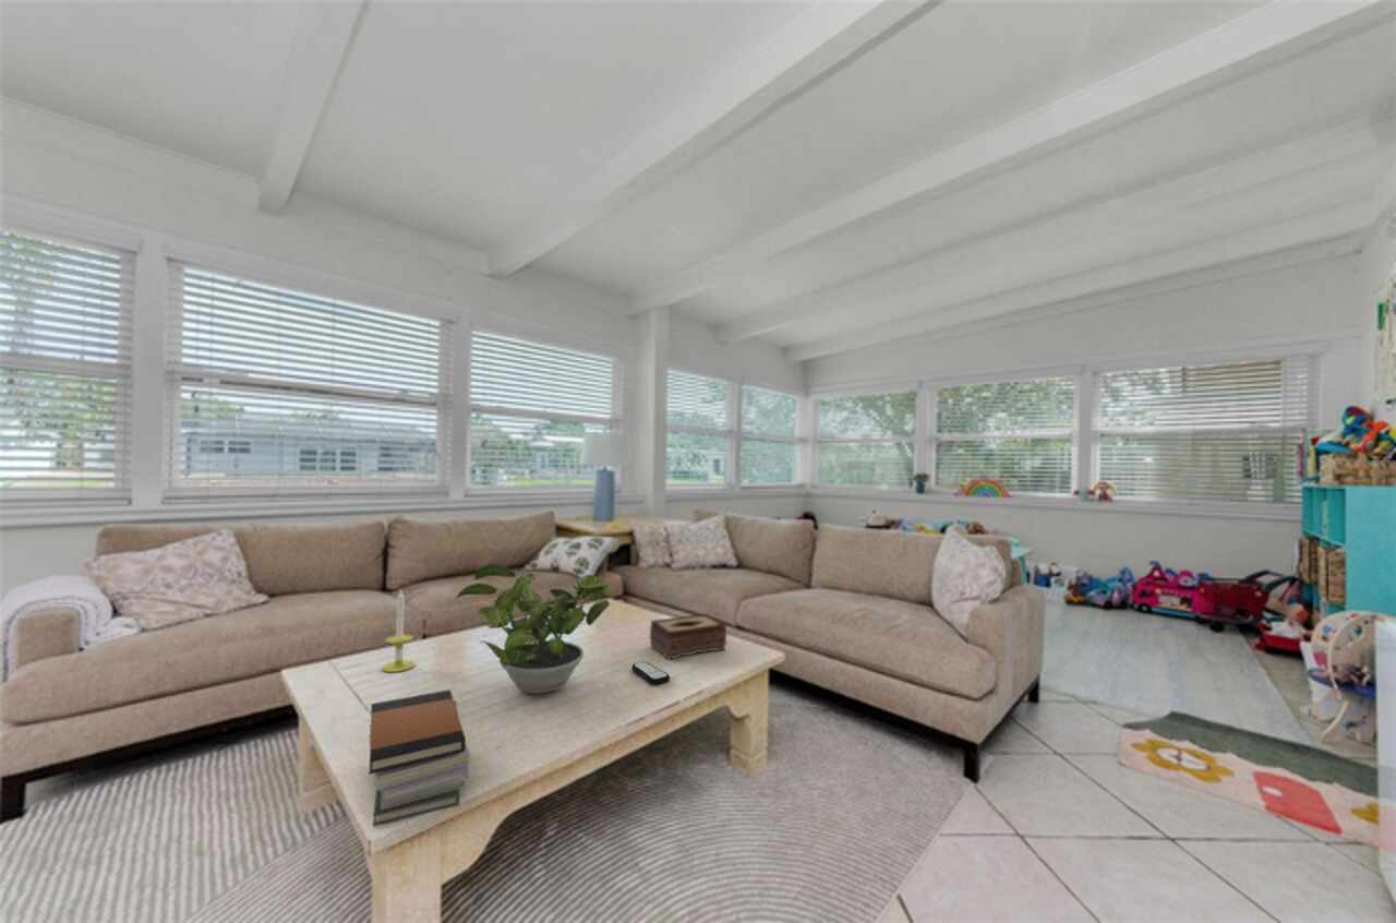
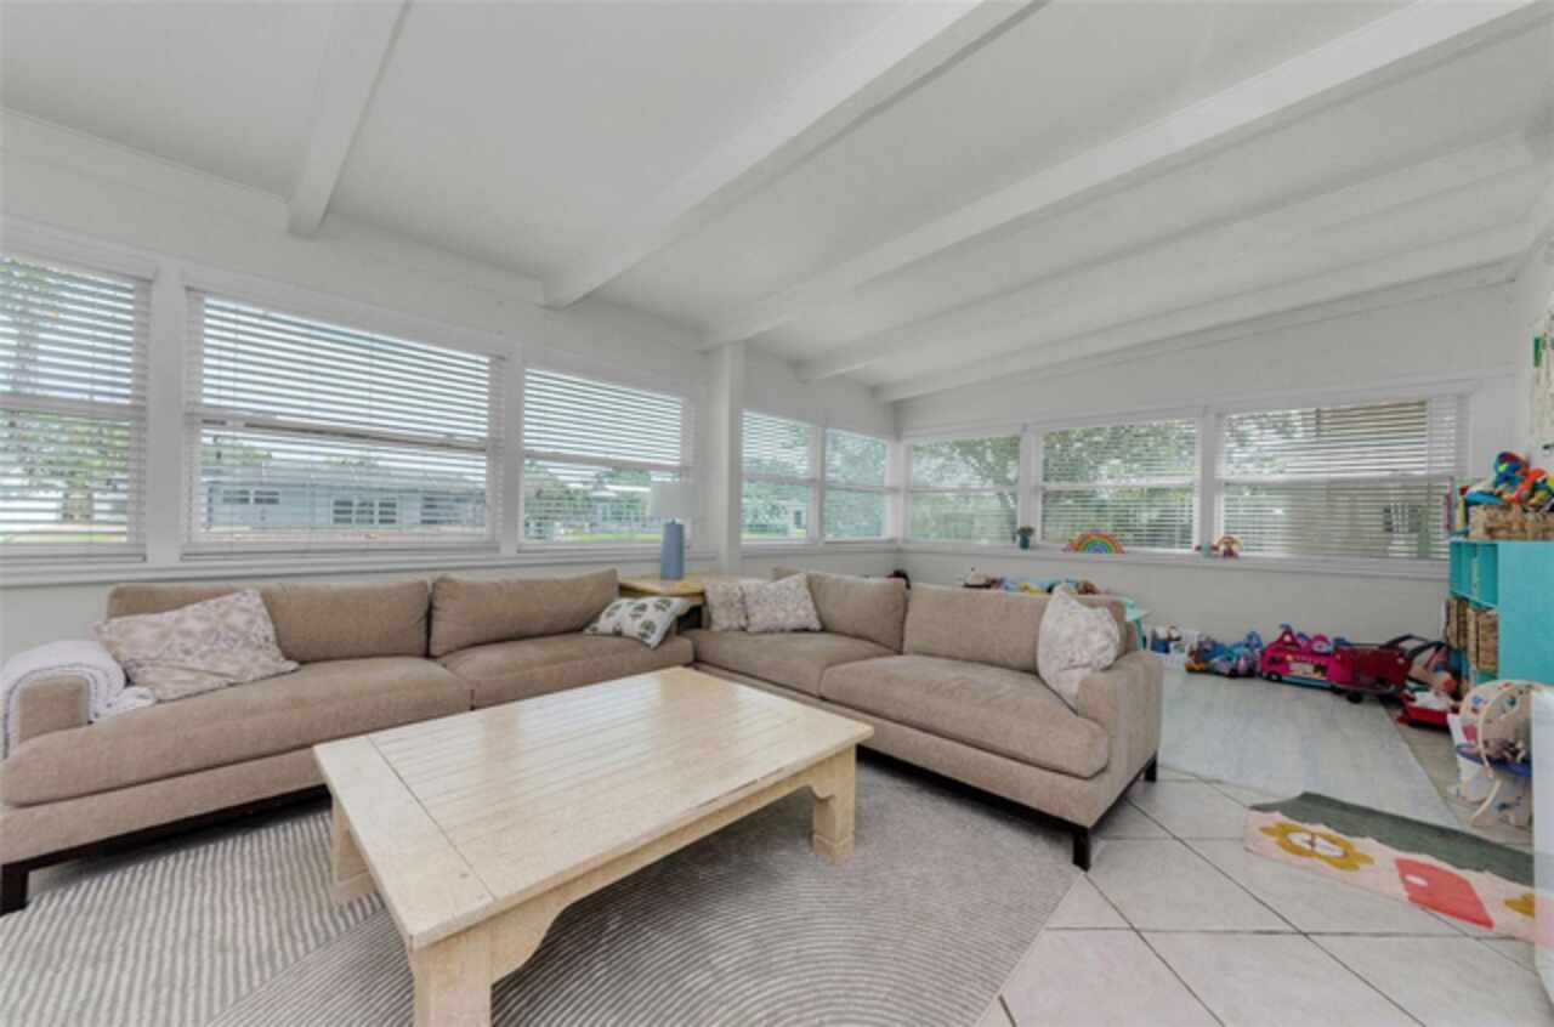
- remote control [630,661,671,686]
- book stack [368,688,471,828]
- tissue box [649,612,727,661]
- potted plant [454,563,613,695]
- candle [381,589,416,673]
